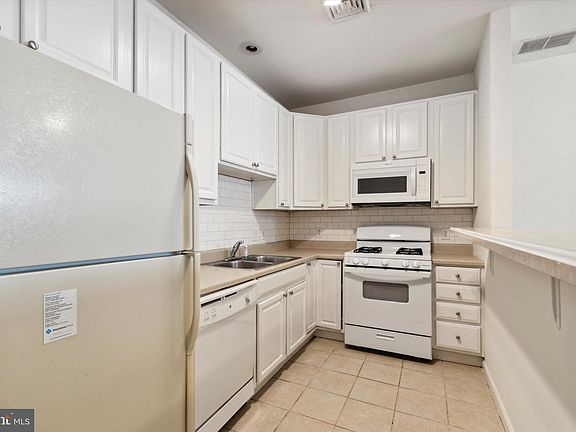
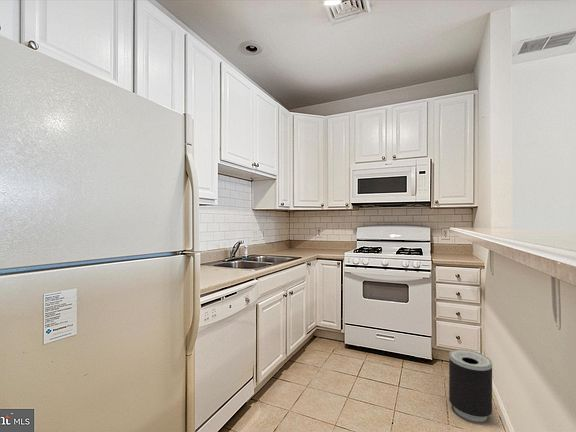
+ trash bin [448,349,493,423]
